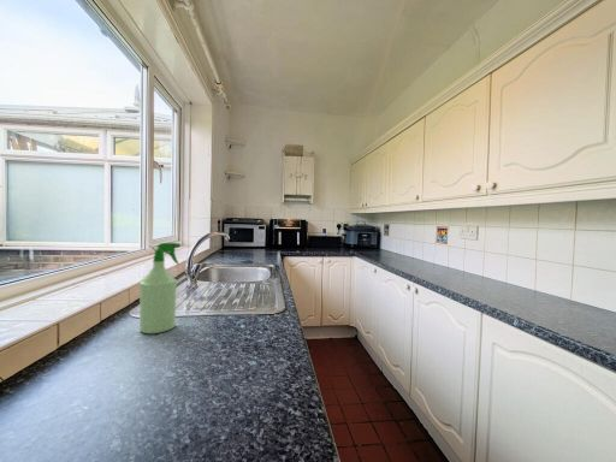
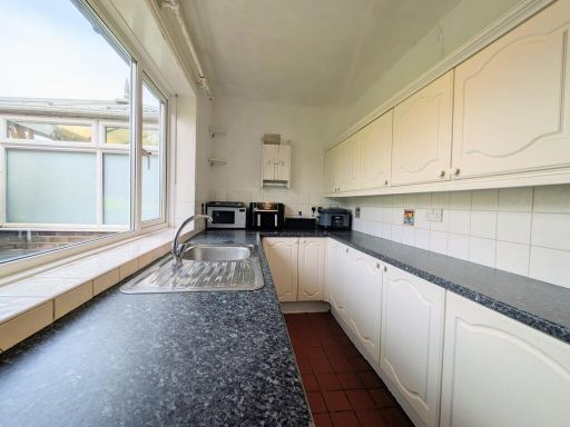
- spray bottle [138,242,182,334]
